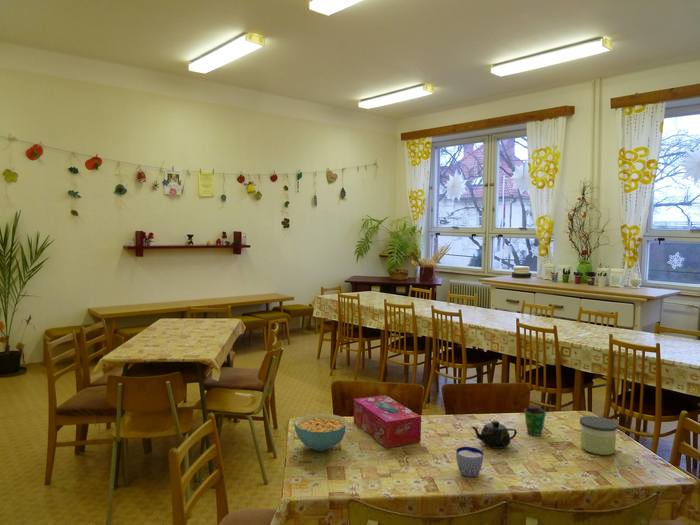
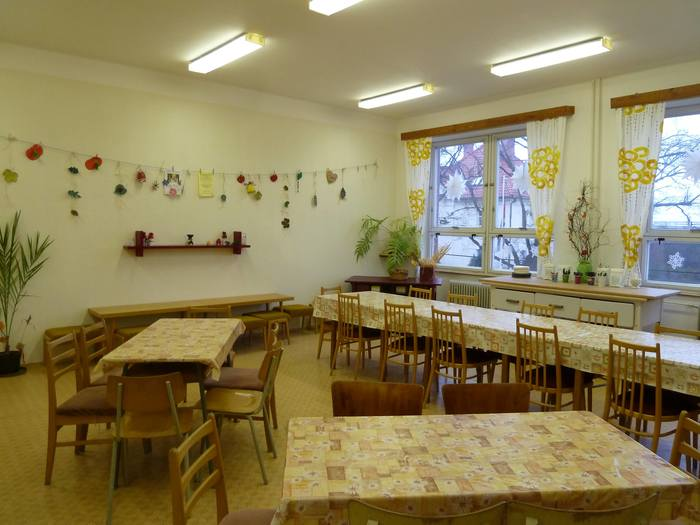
- tissue box [353,394,422,449]
- cereal bowl [293,412,348,452]
- teapot [470,420,518,450]
- candle [579,415,619,456]
- cup [455,446,484,478]
- cup [523,406,547,436]
